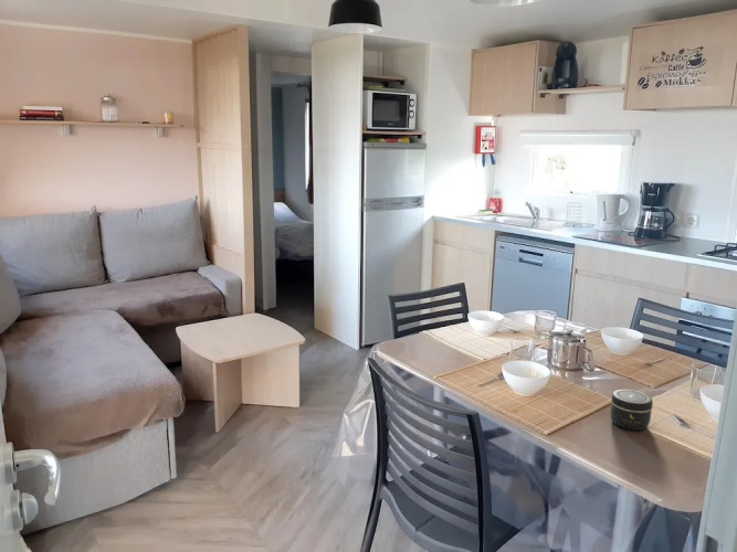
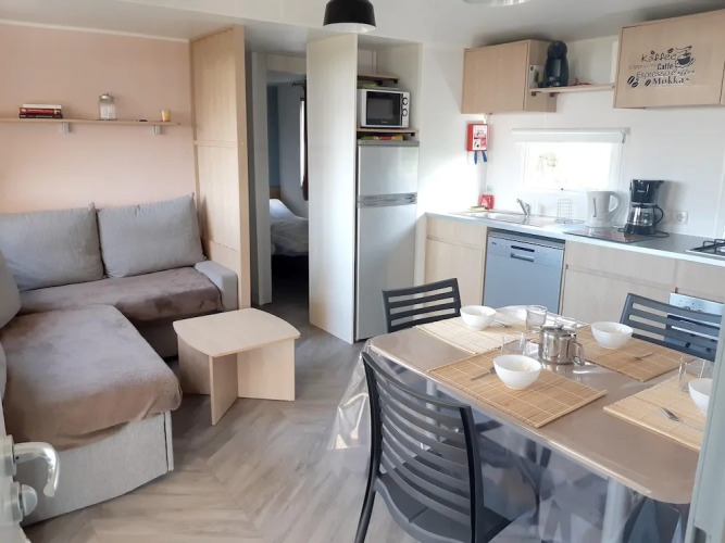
- jar [609,389,654,432]
